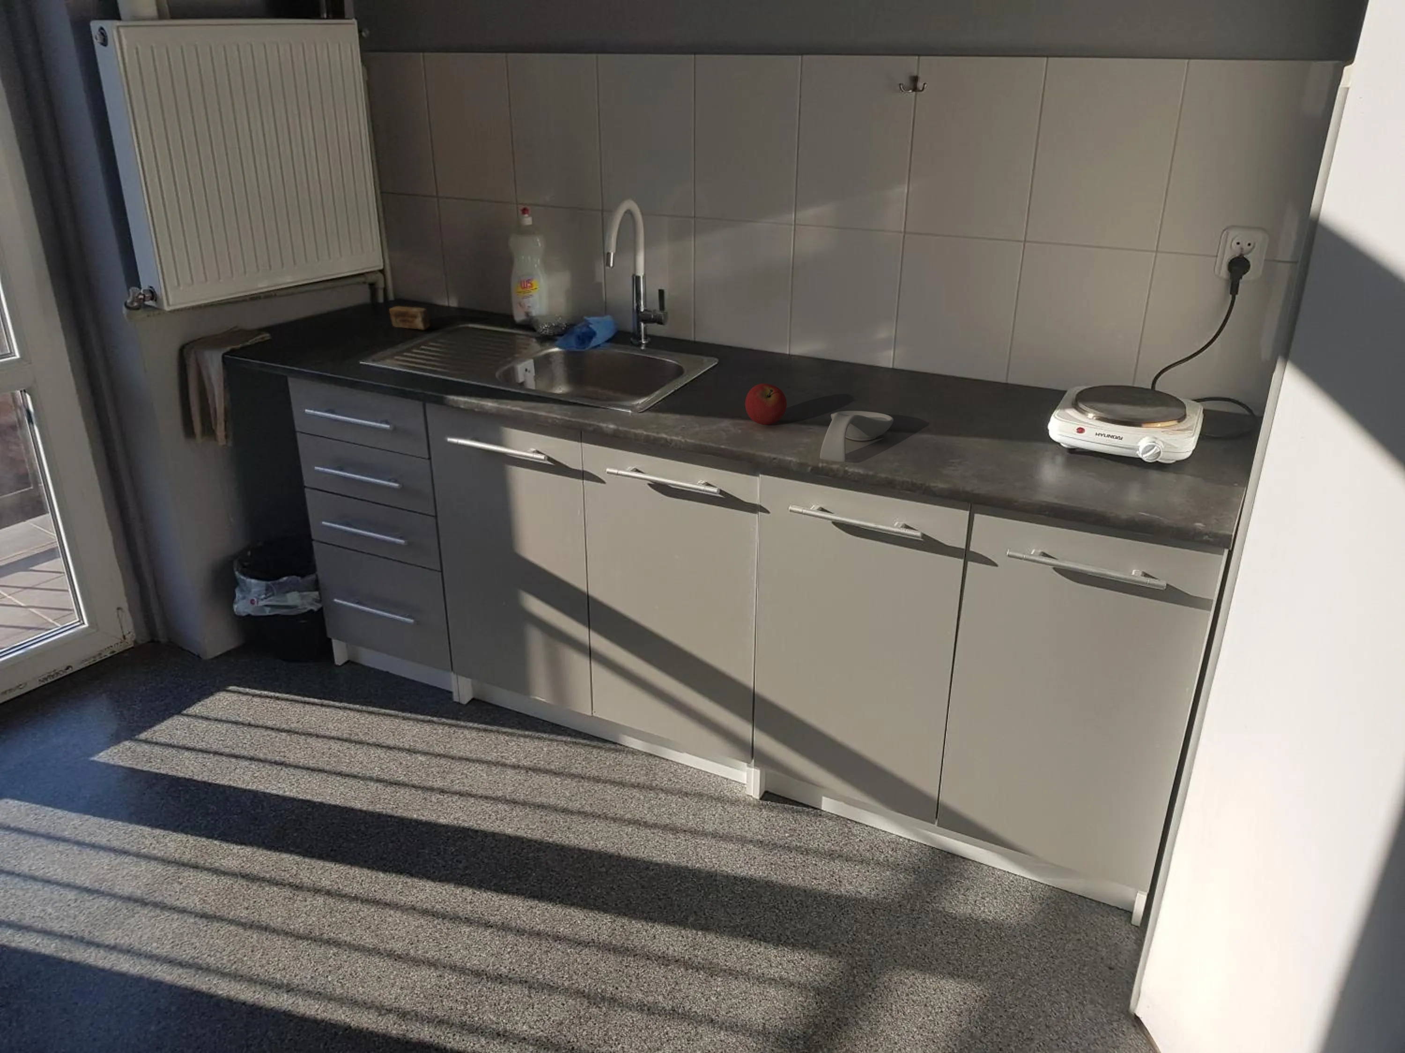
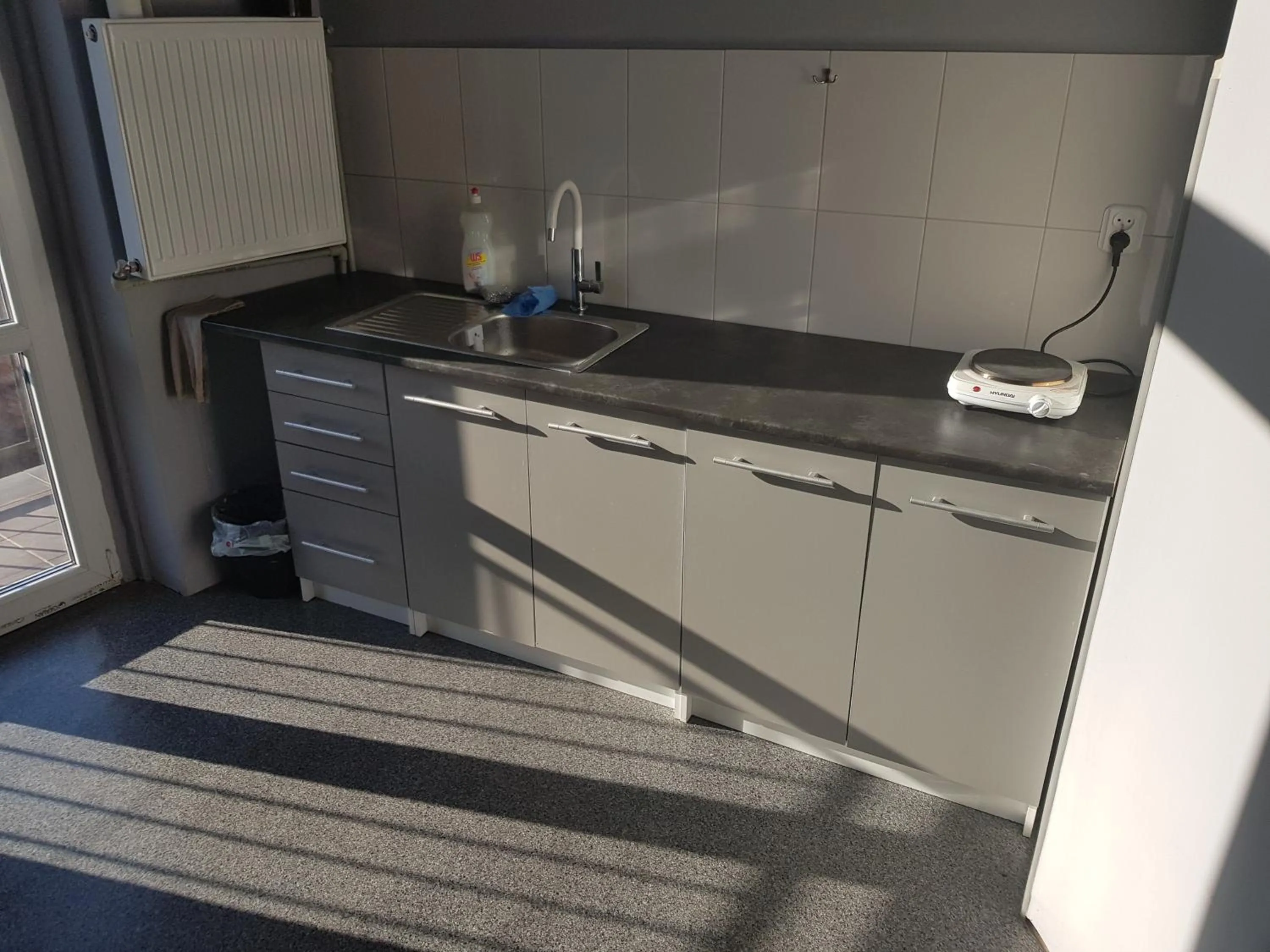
- spoon rest [820,410,894,462]
- soap bar [388,305,430,331]
- fruit [745,384,788,426]
